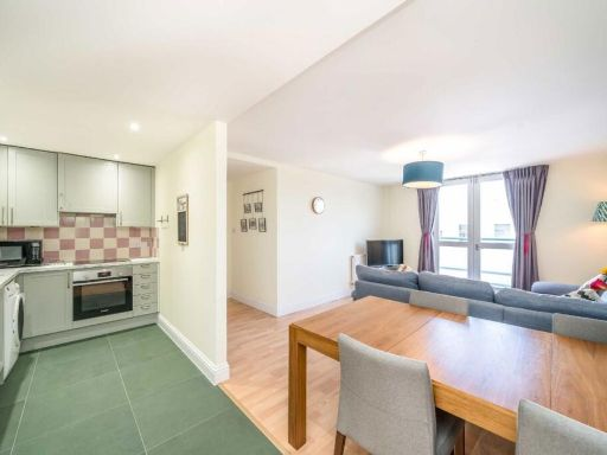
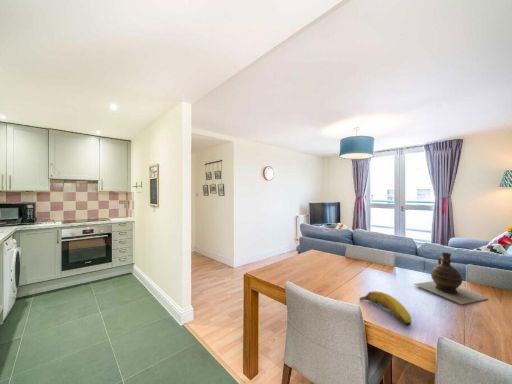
+ ceramic jug [413,252,489,305]
+ fruit [358,290,412,327]
